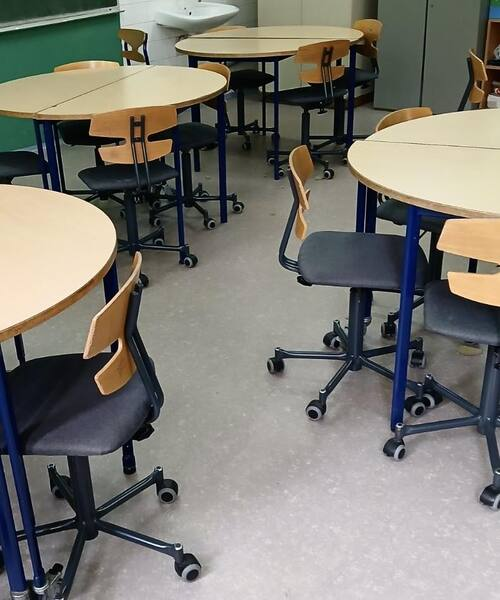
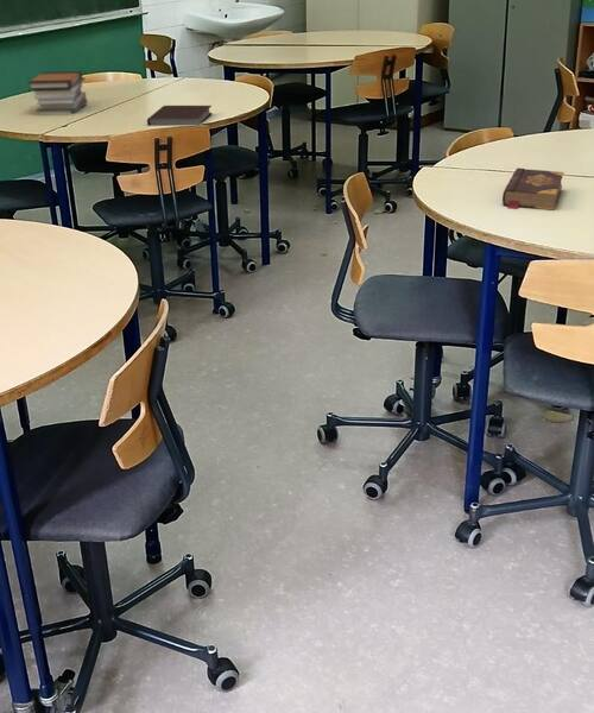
+ book [501,168,565,212]
+ book stack [27,70,89,116]
+ notebook [146,105,213,127]
